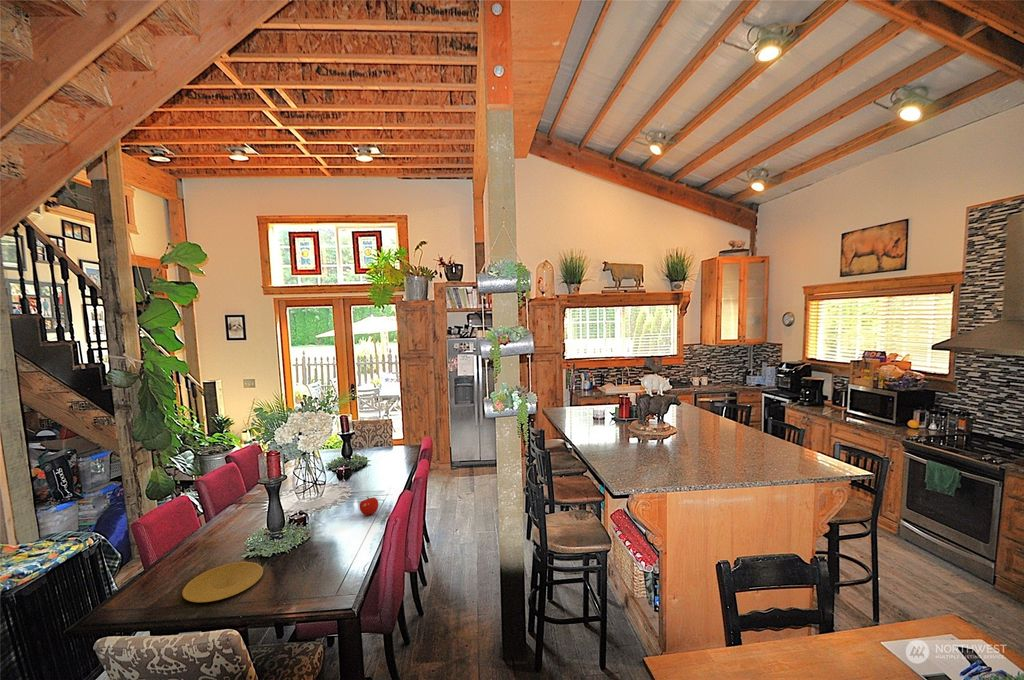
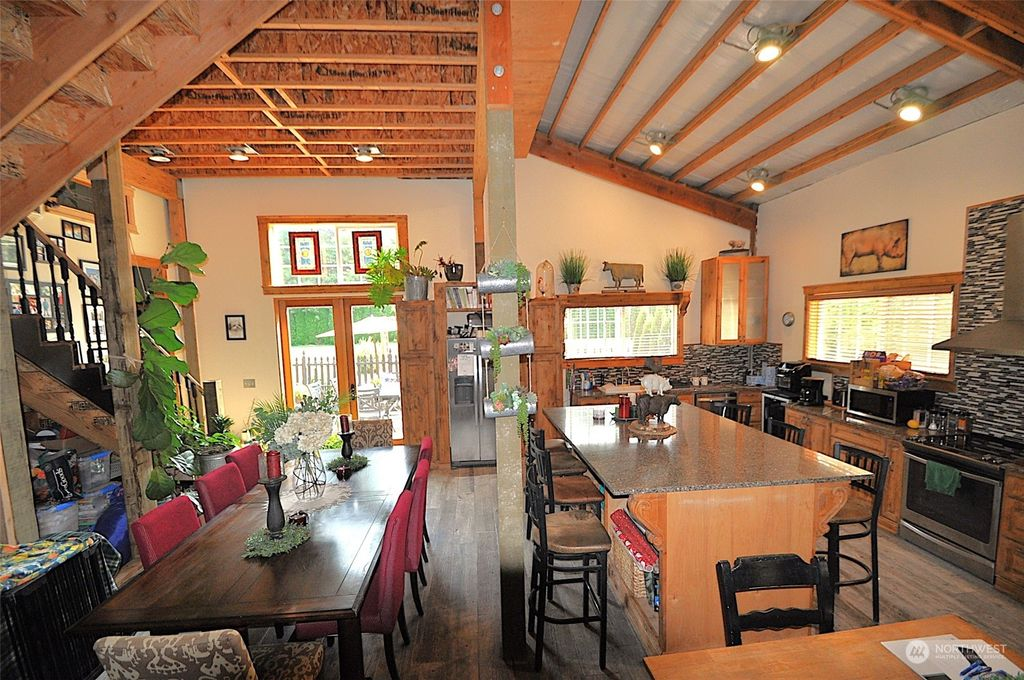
- plate [181,561,264,603]
- fruit [358,496,379,516]
